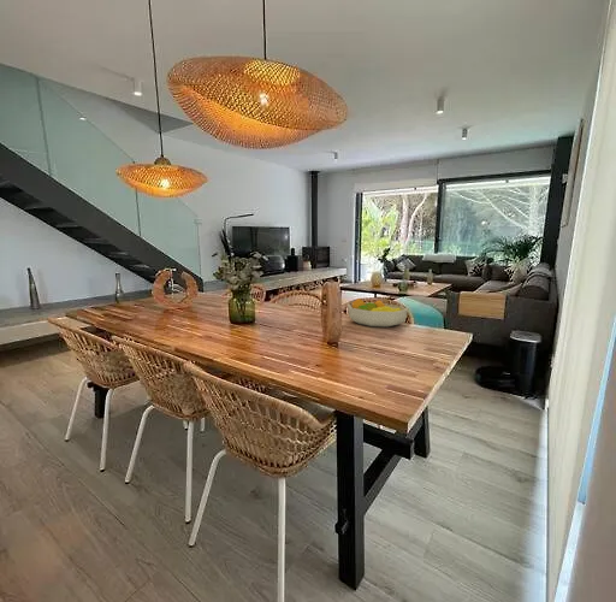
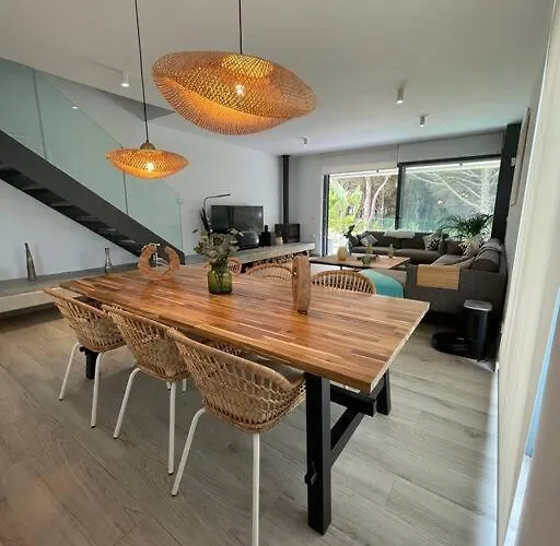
- fruit bowl [346,297,409,327]
